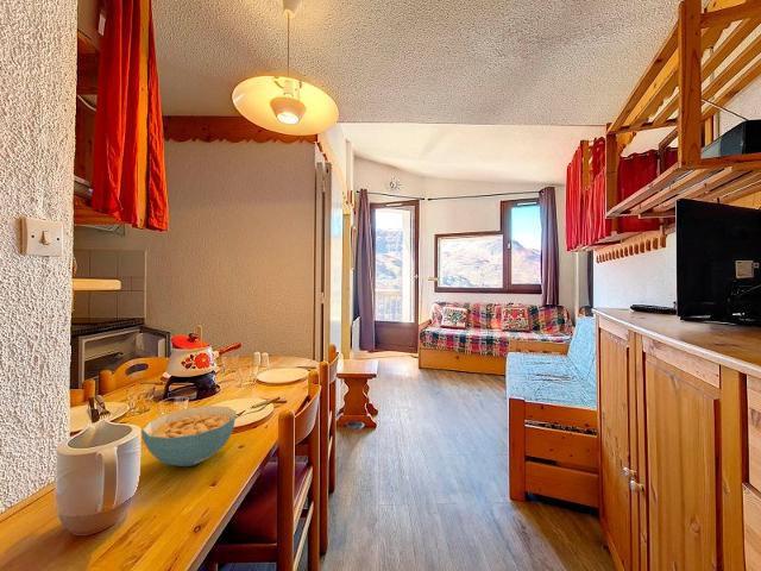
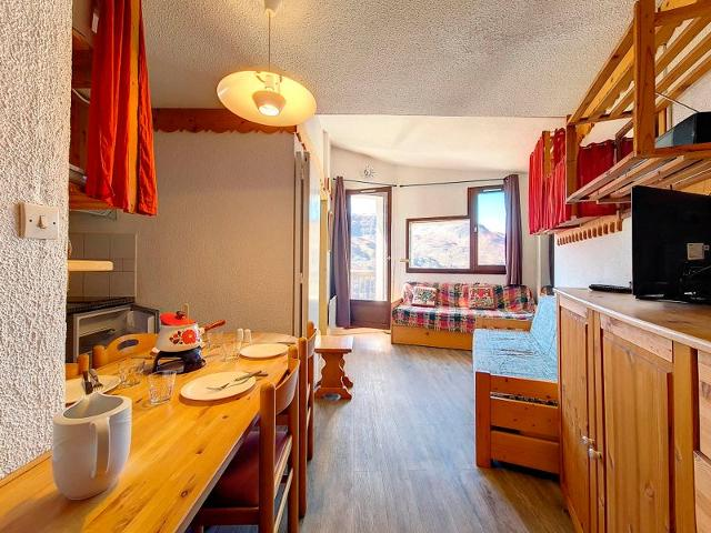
- cereal bowl [140,404,238,468]
